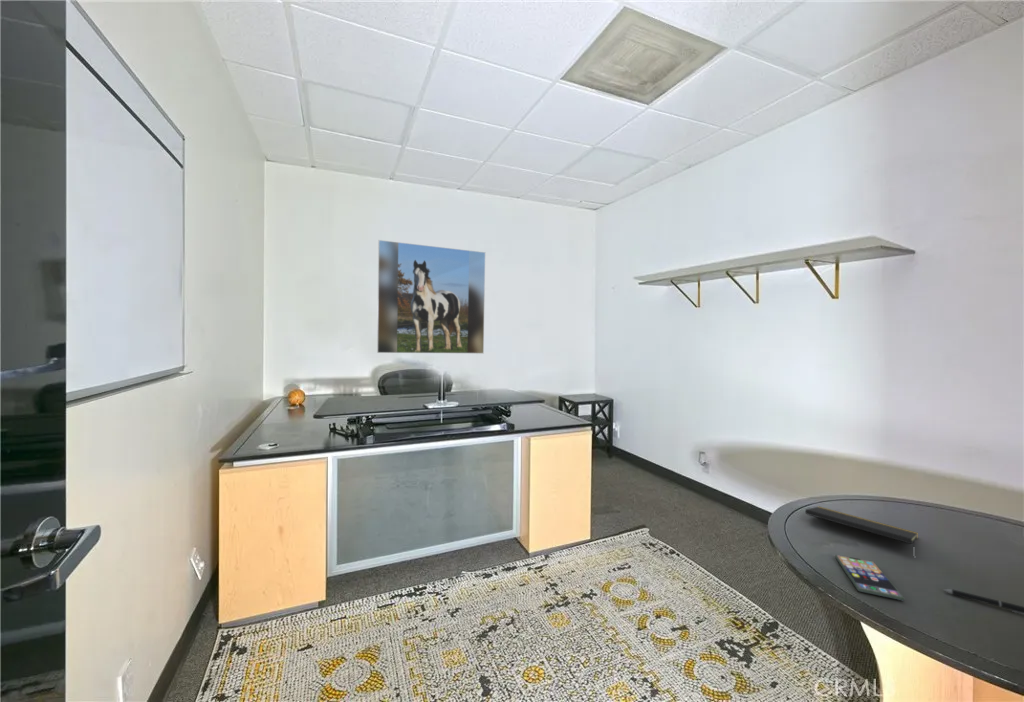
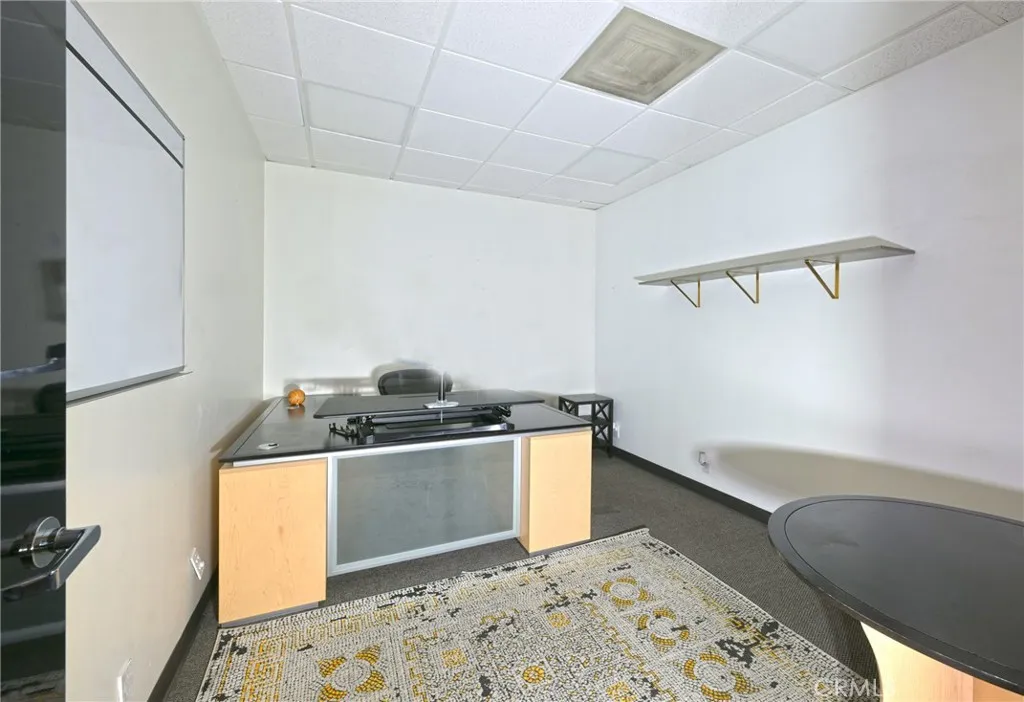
- smartphone [834,554,905,602]
- pen [941,588,1024,615]
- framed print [376,239,486,355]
- notepad [804,506,918,546]
